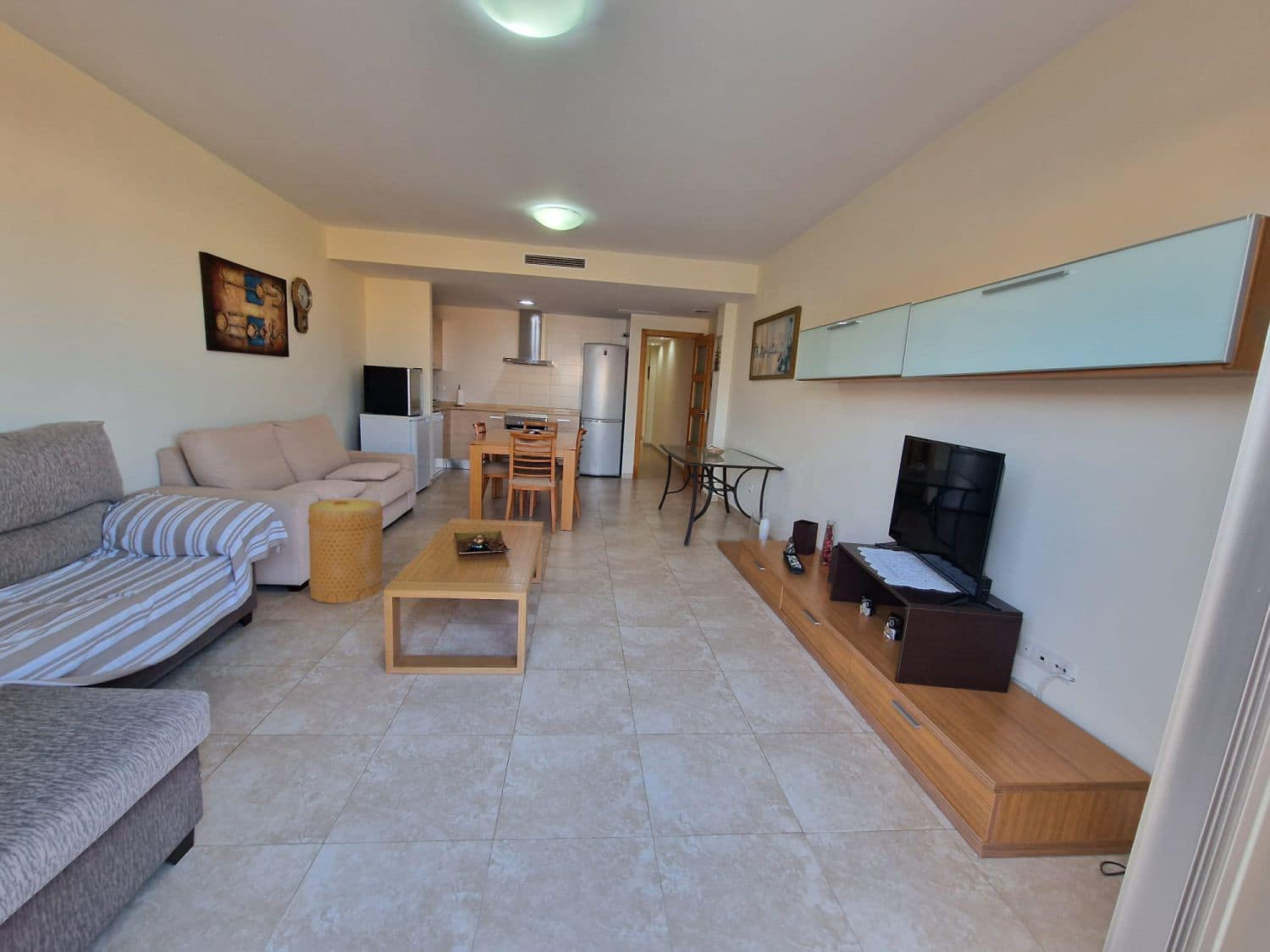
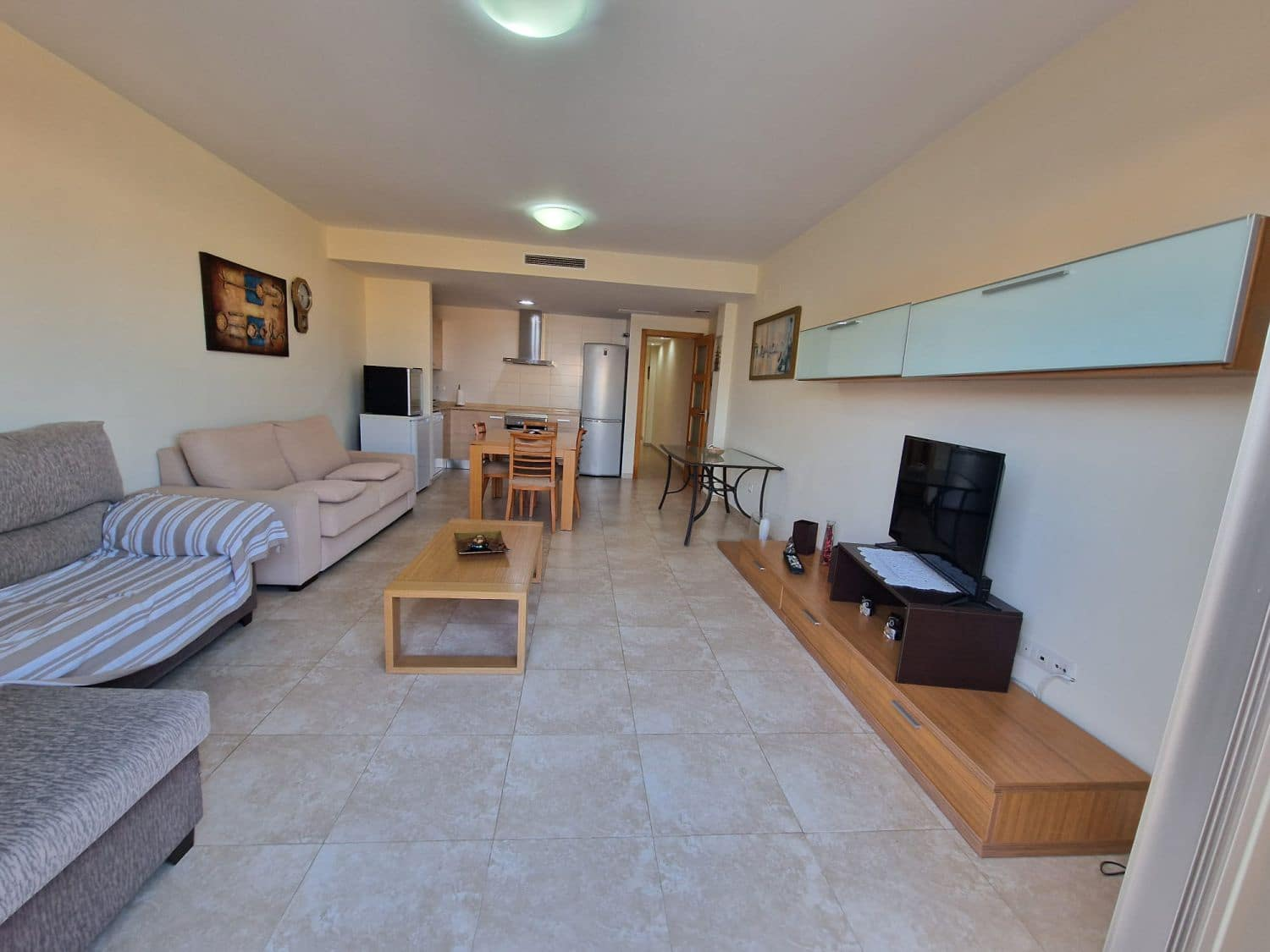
- basket [306,497,384,604]
